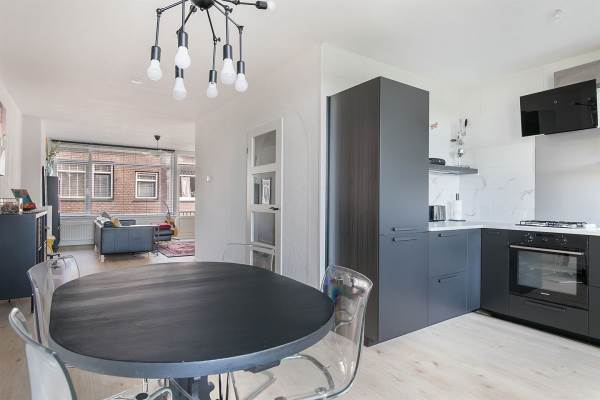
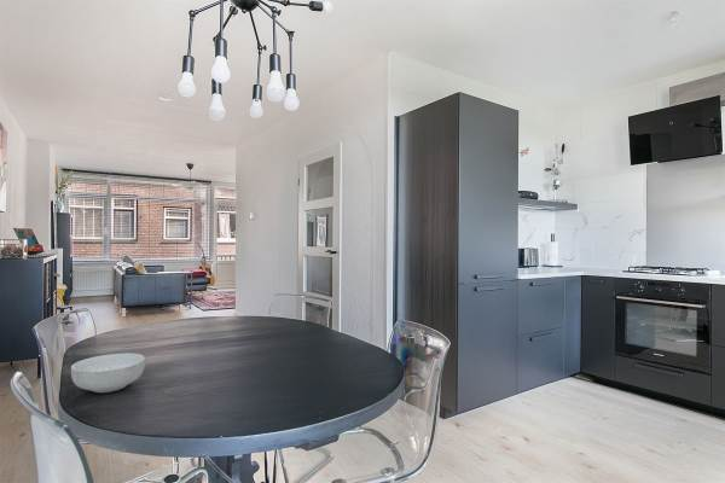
+ cereal bowl [70,353,146,394]
